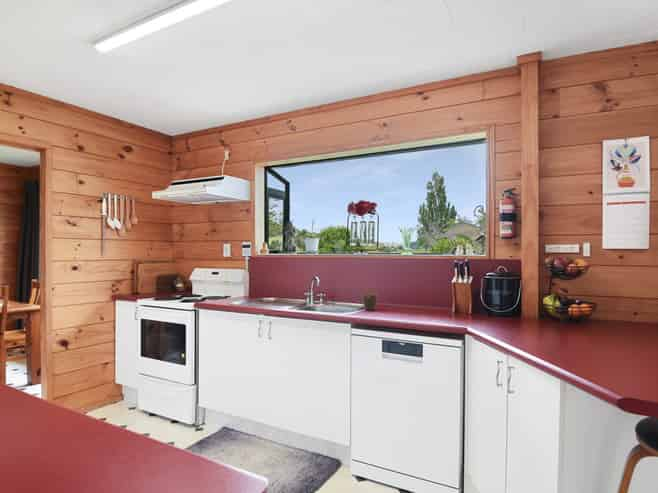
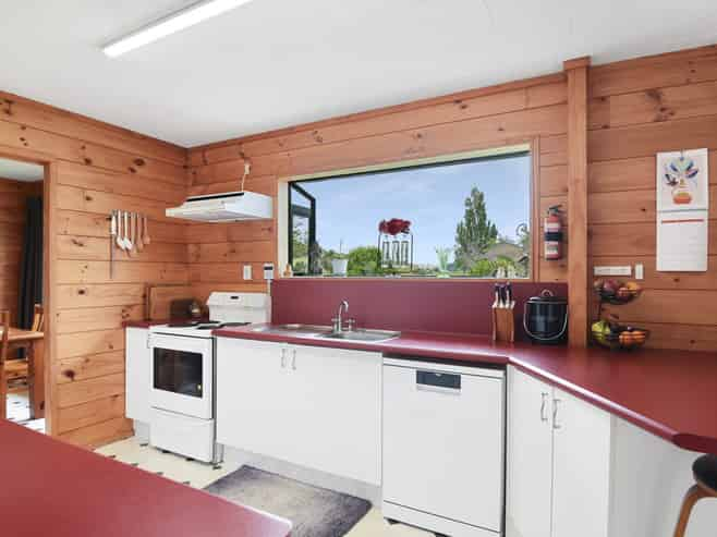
- mug [361,292,379,311]
